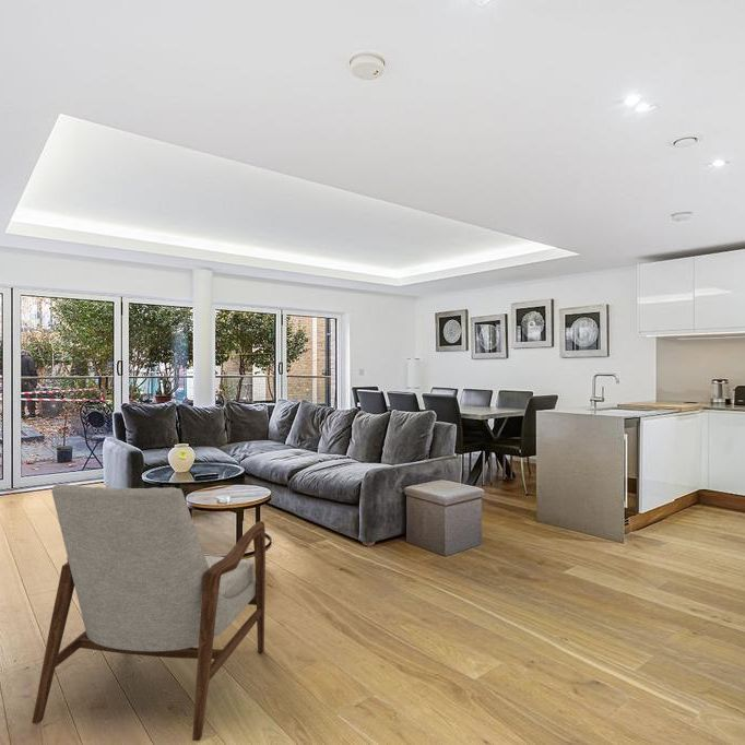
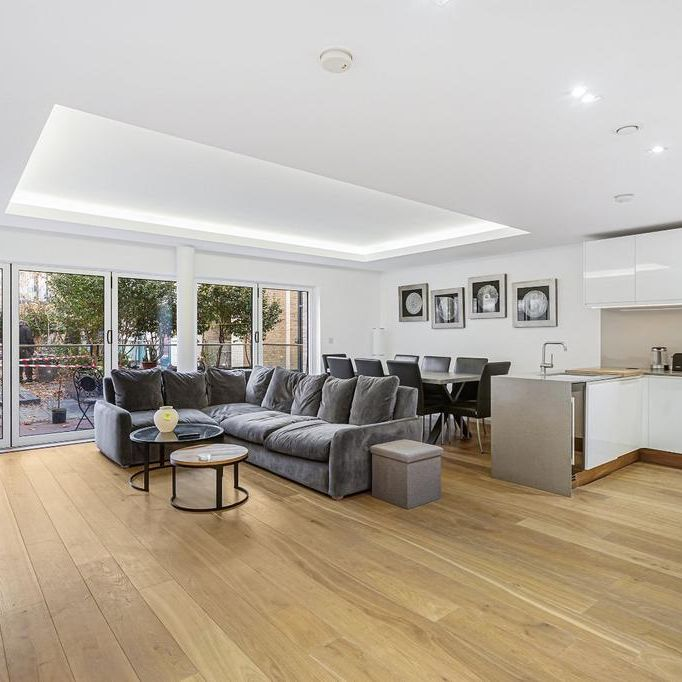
- armchair [31,483,267,742]
